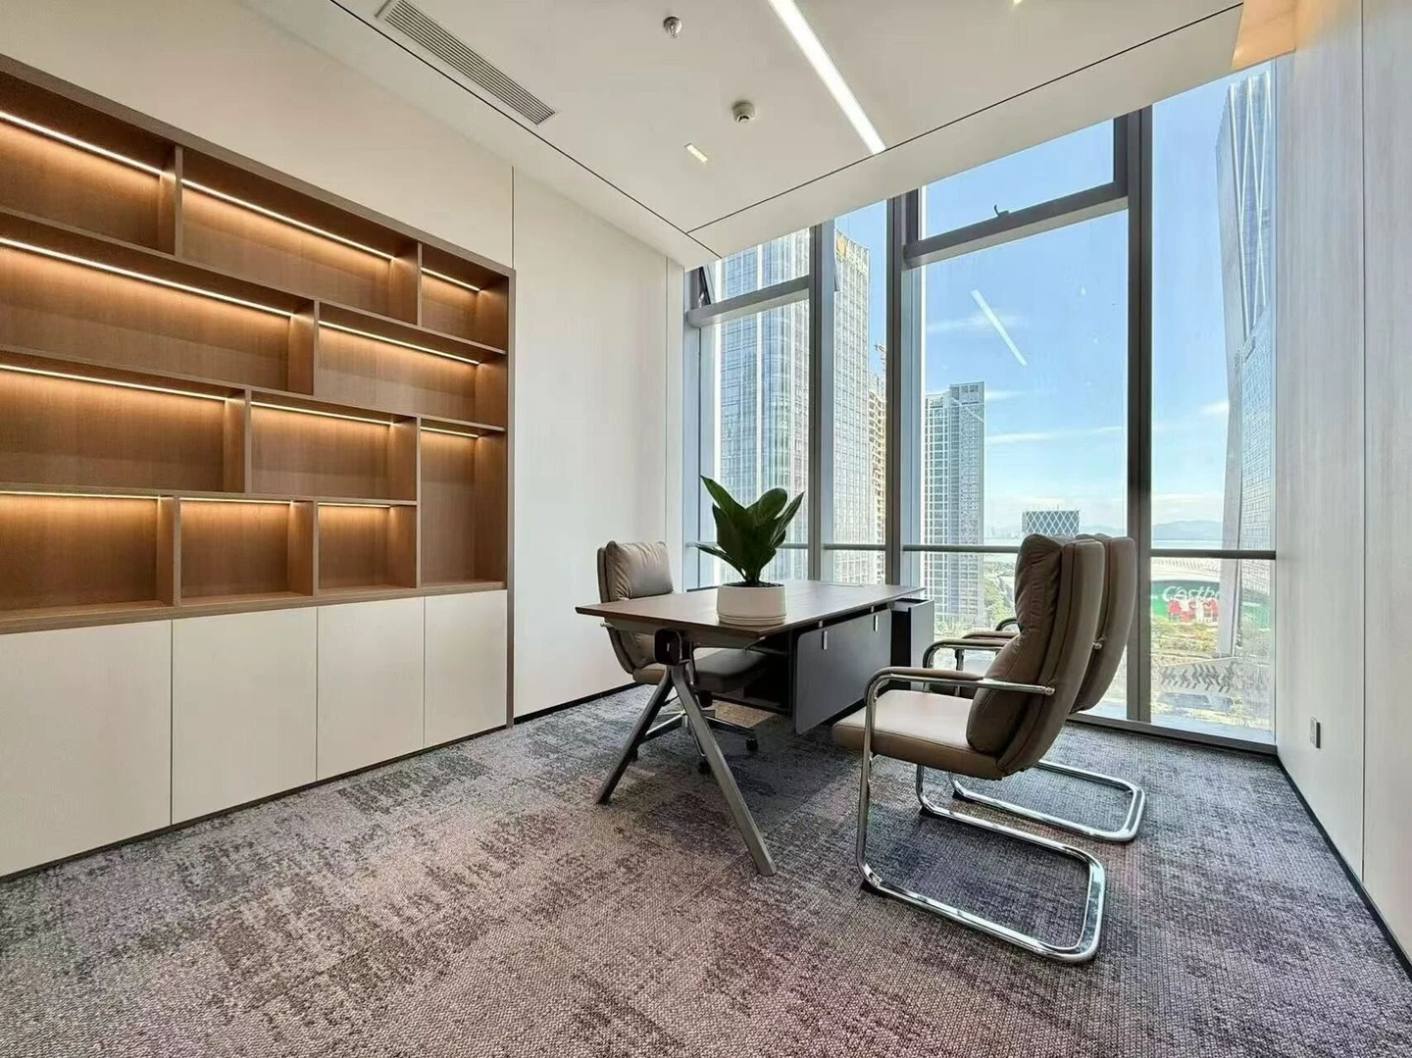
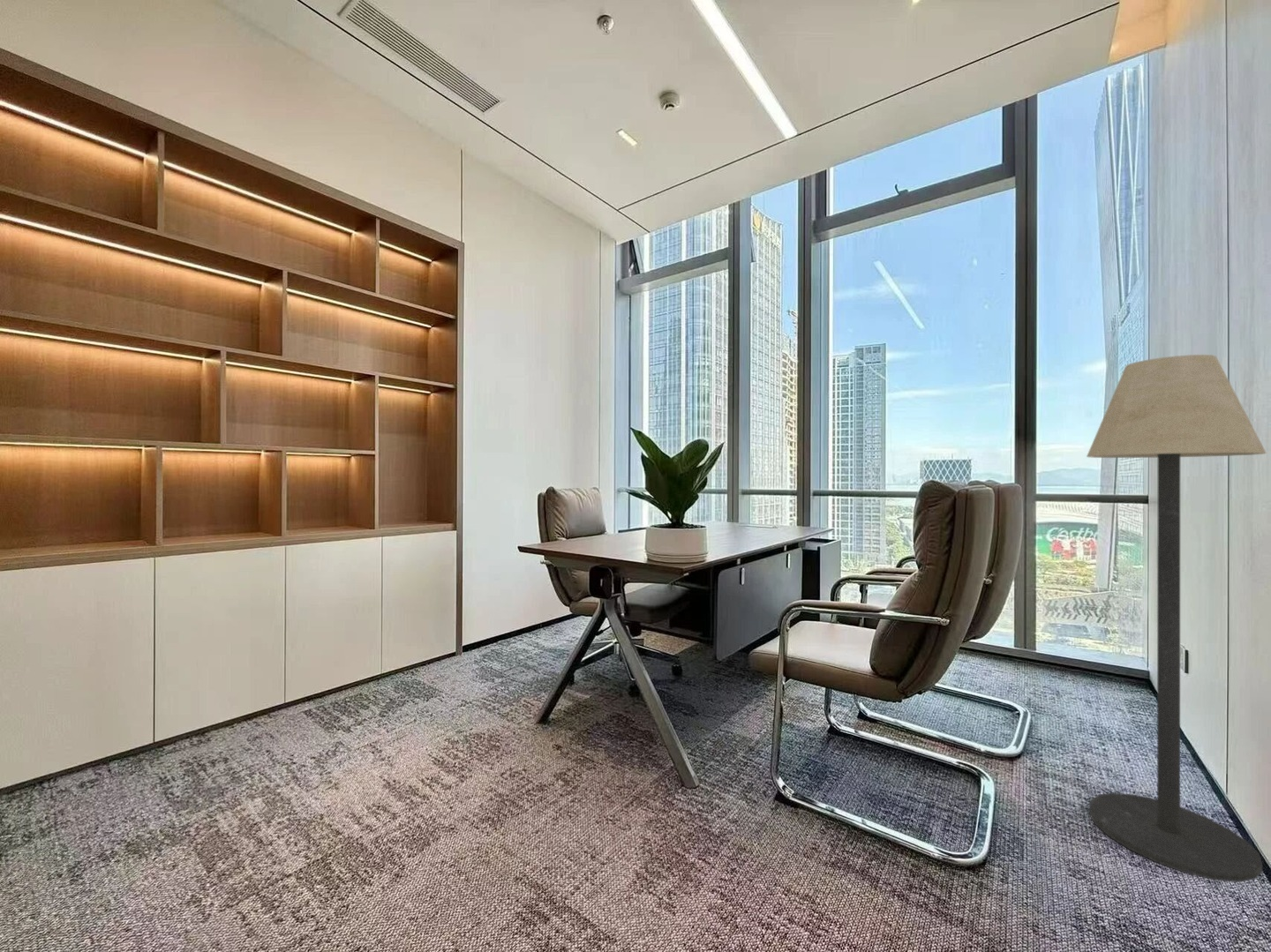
+ floor lamp [1086,354,1267,883]
